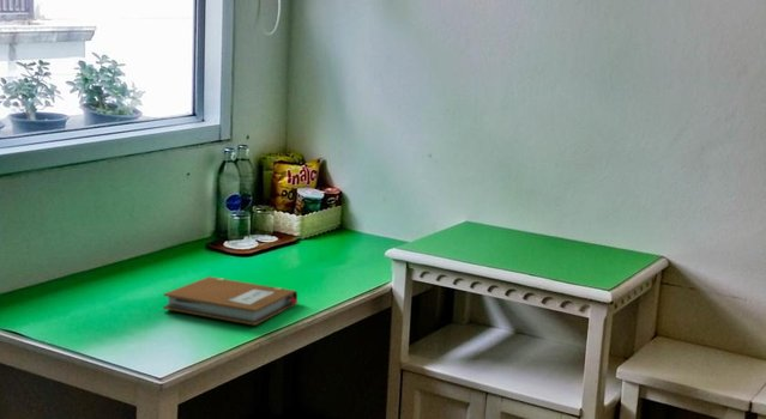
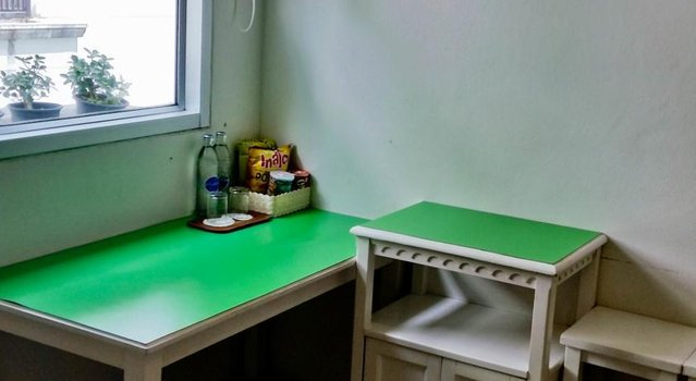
- notebook [162,275,300,327]
